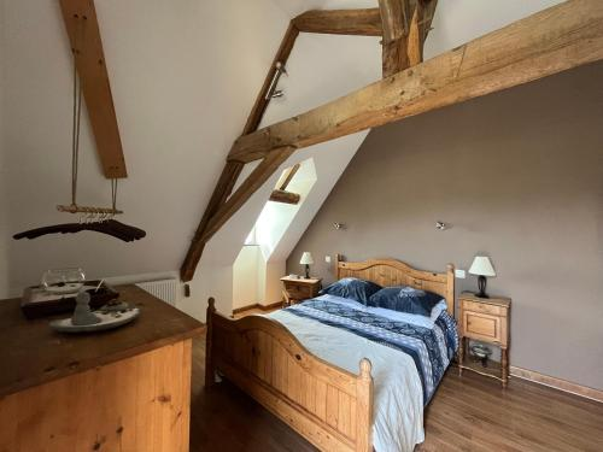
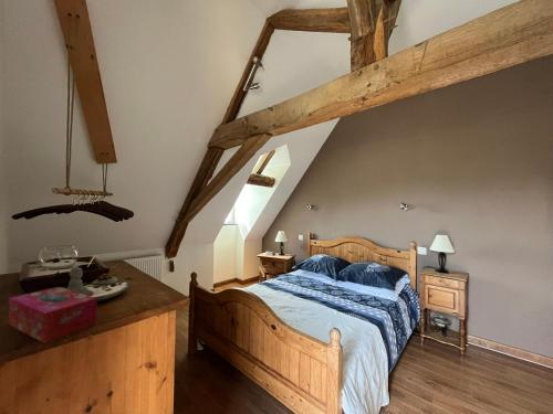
+ tissue box [8,286,97,344]
